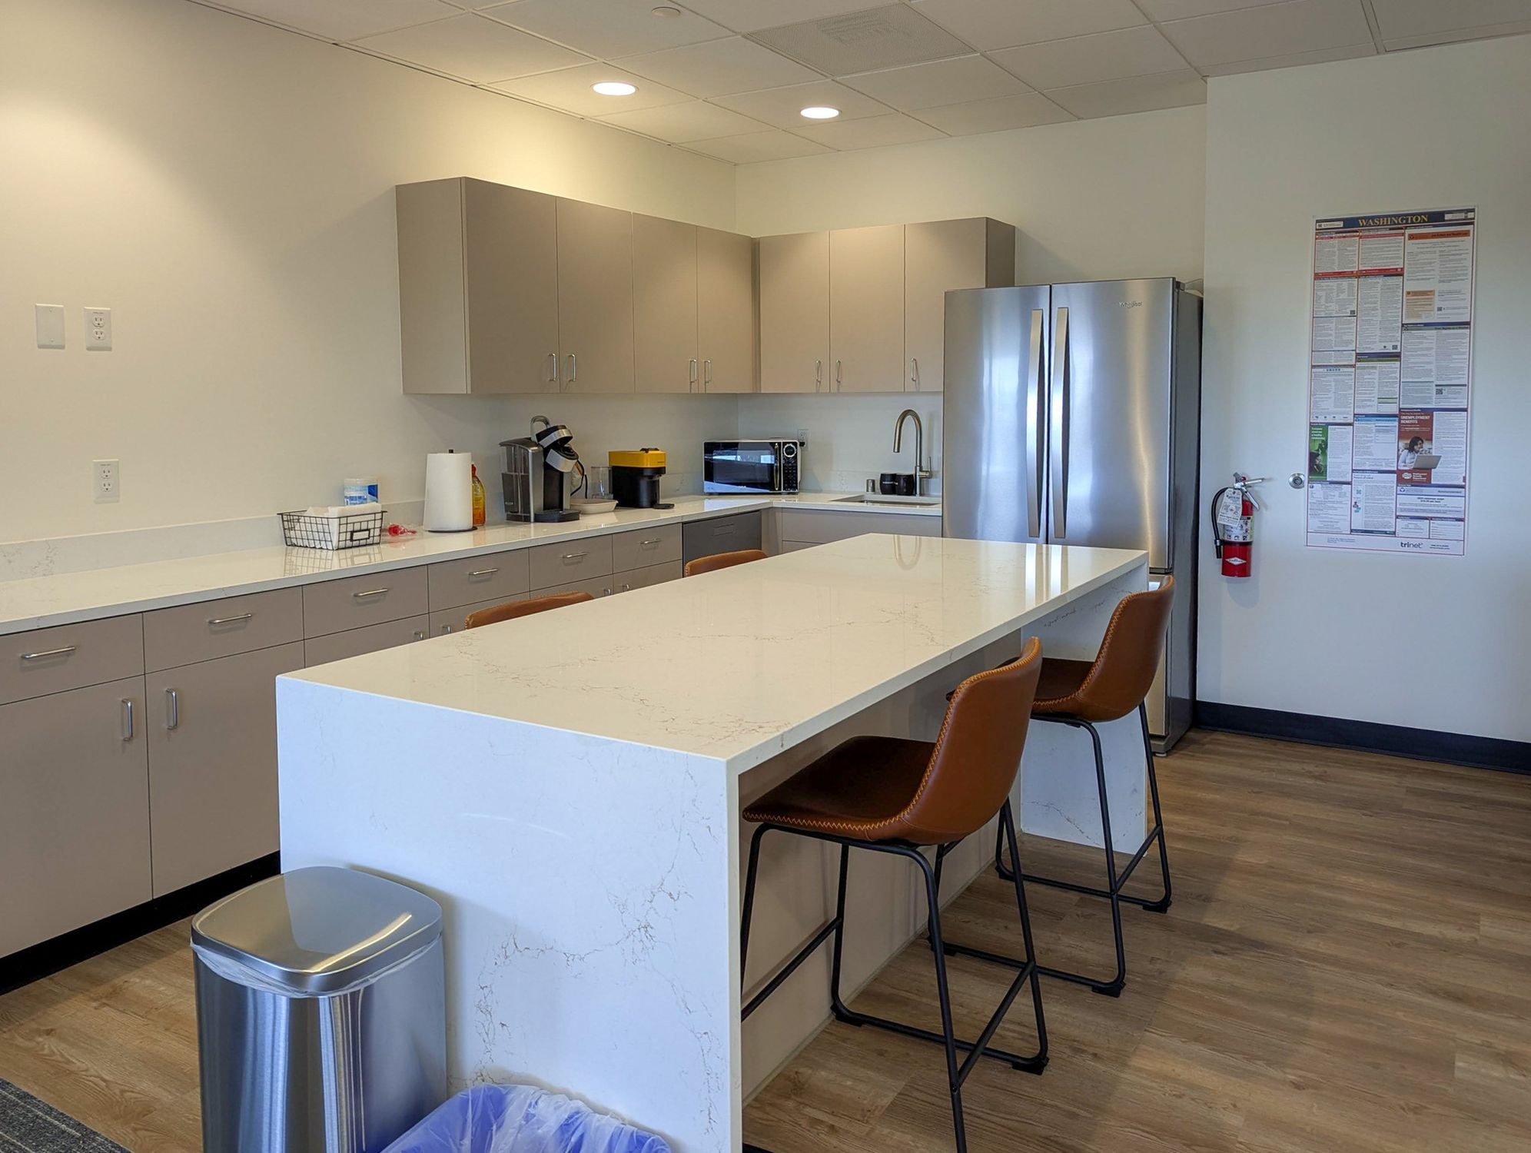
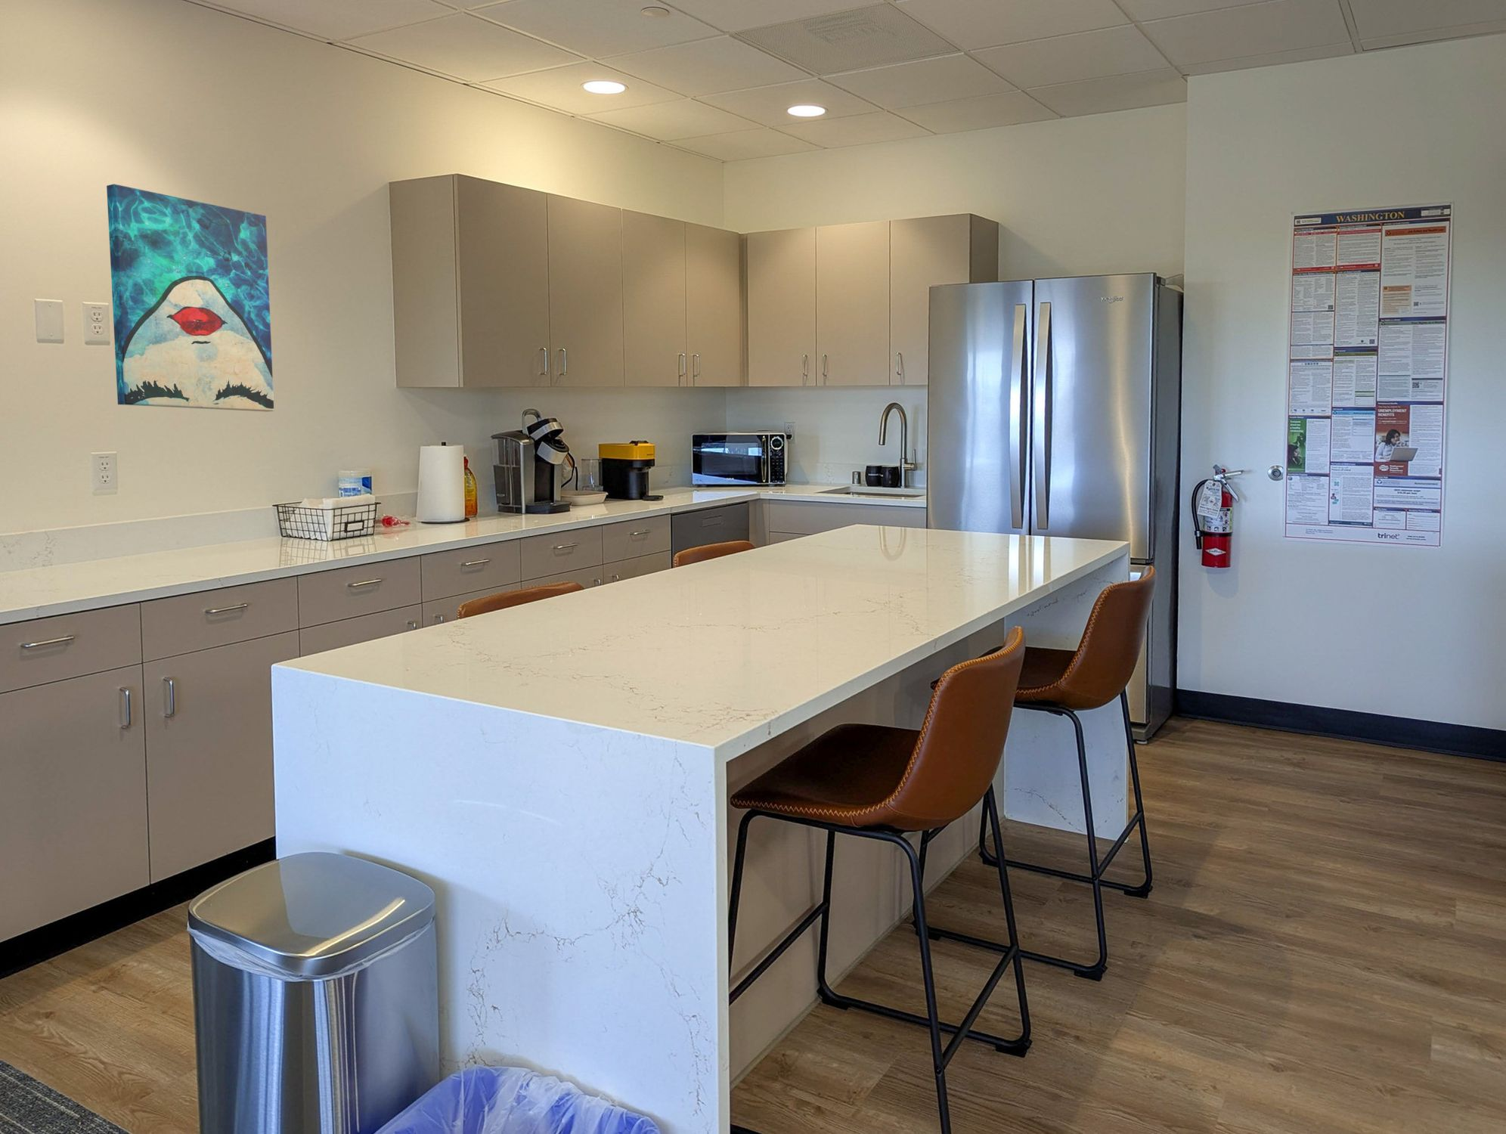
+ wall art [106,183,274,412]
